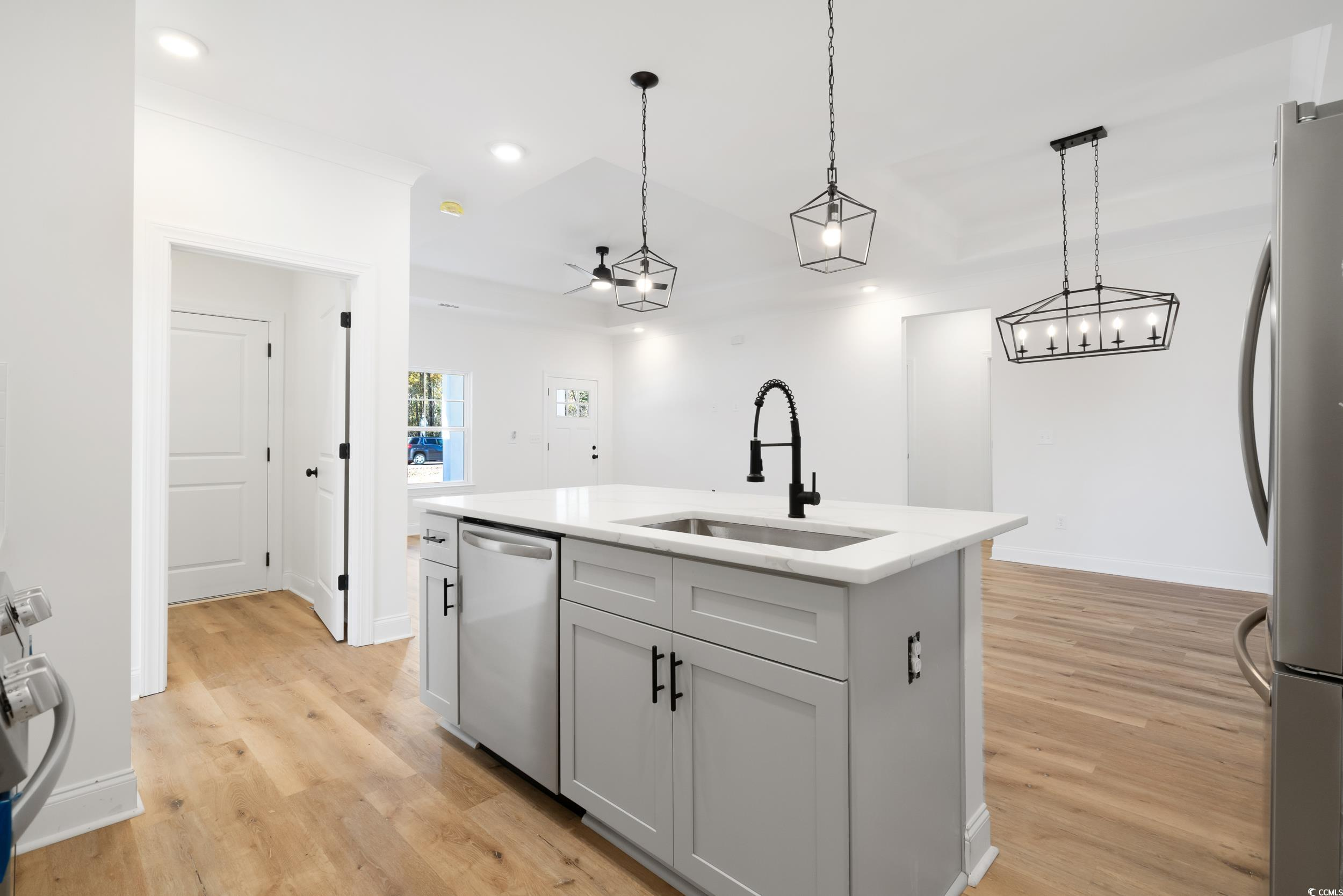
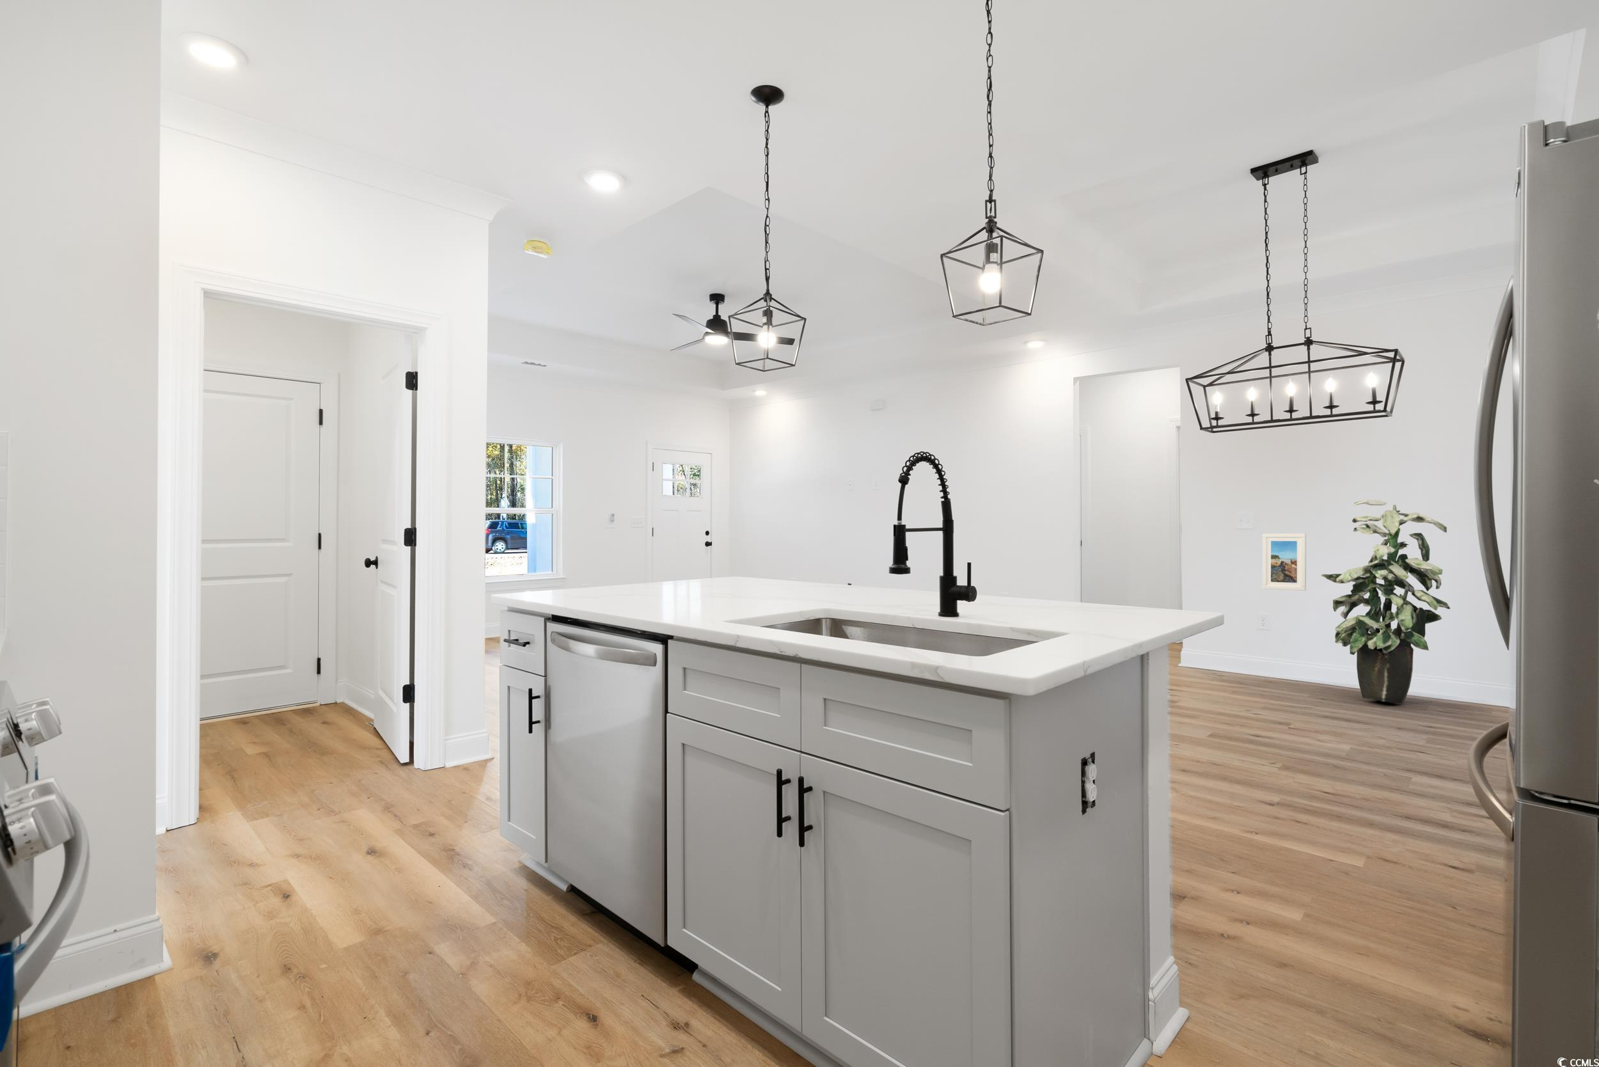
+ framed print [1262,532,1306,591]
+ indoor plant [1320,499,1450,704]
